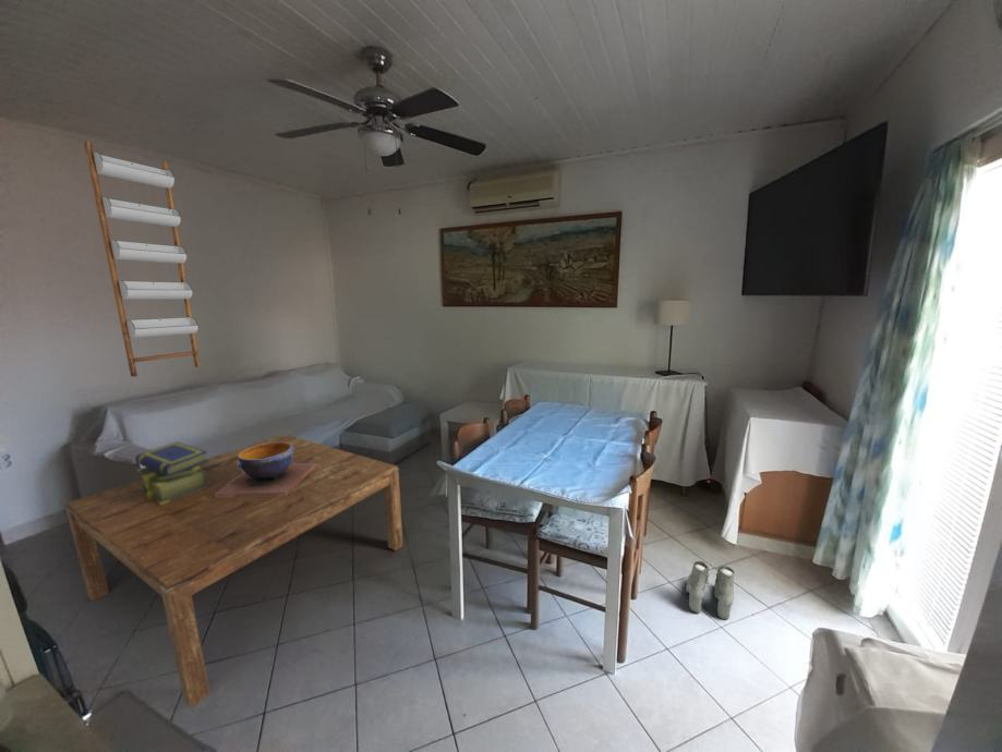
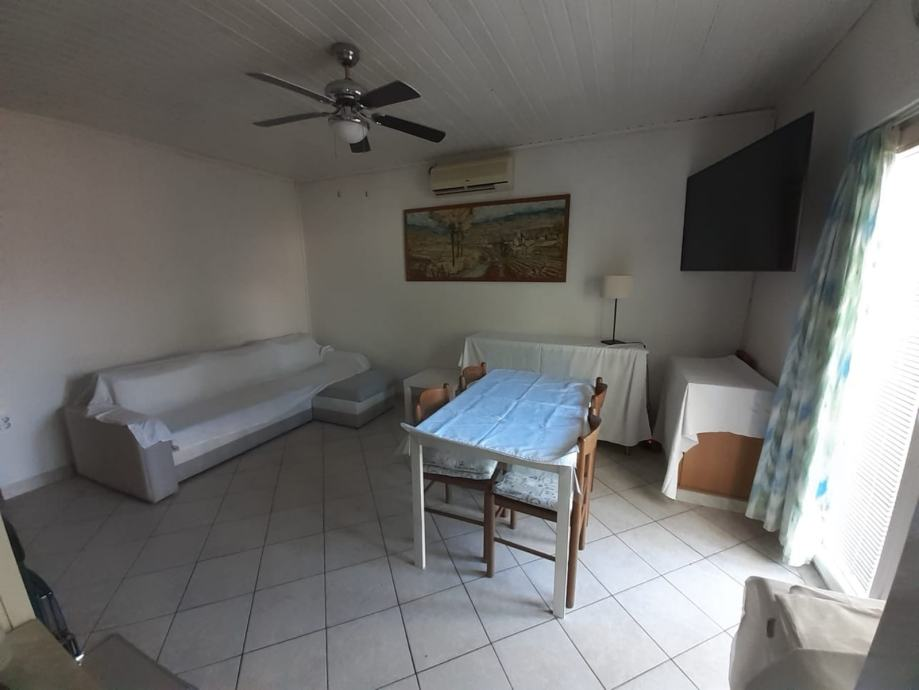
- coffee table [63,433,405,709]
- shelf [84,141,202,378]
- boots [685,560,735,621]
- stack of books [134,440,208,505]
- decorative bowl [216,442,316,497]
